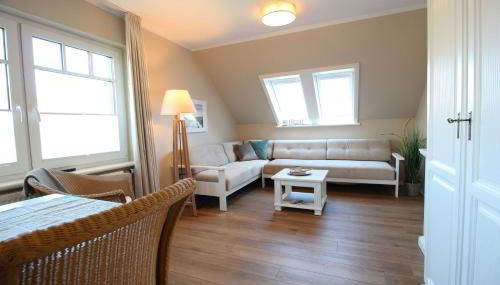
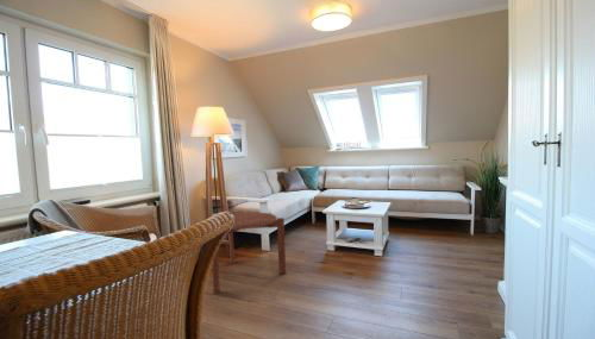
+ side table [211,211,287,295]
